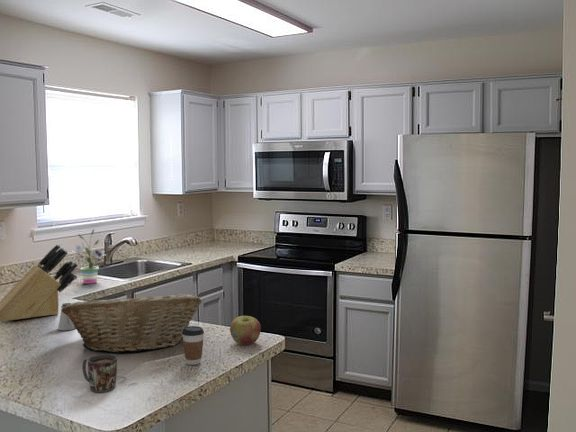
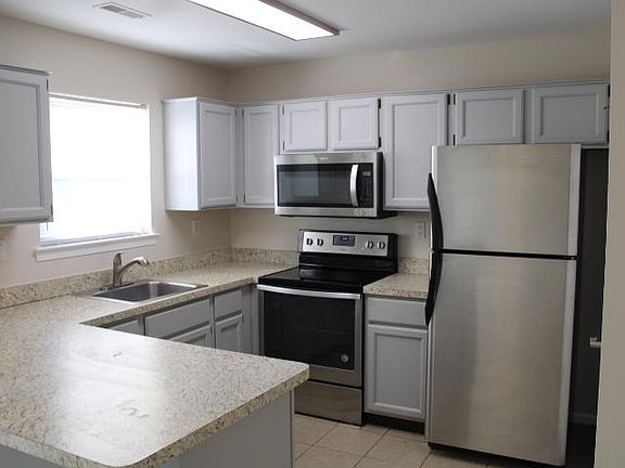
- fruit basket [60,291,202,354]
- coffee cup [182,325,205,366]
- apple [229,315,262,346]
- saltshaker [57,302,75,331]
- potted plant [70,228,106,285]
- mug [81,353,118,393]
- knife block [0,243,79,323]
